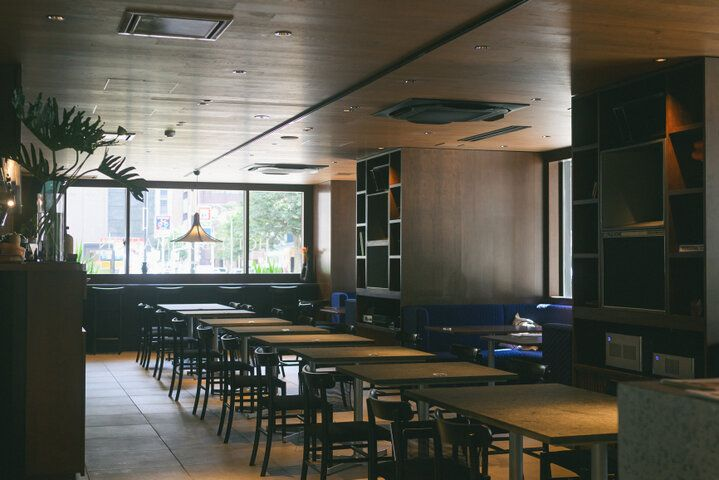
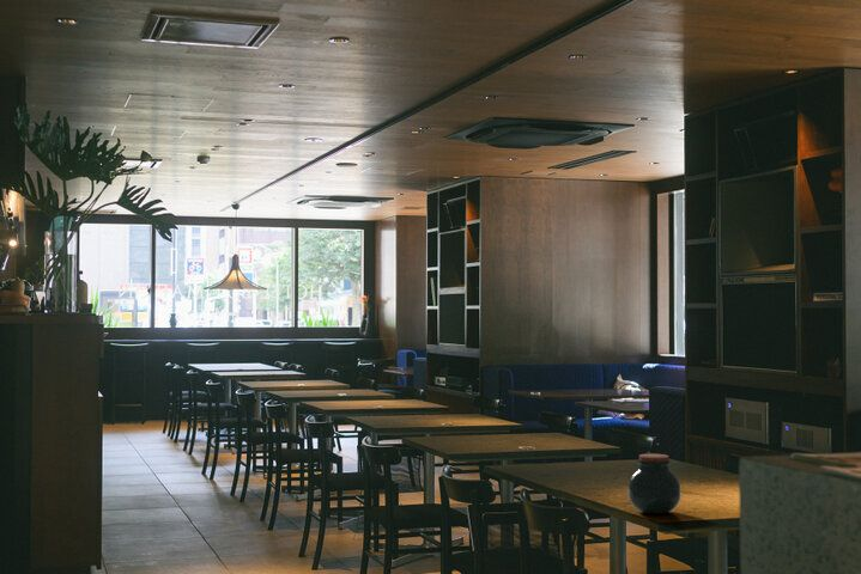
+ jar [627,453,681,515]
